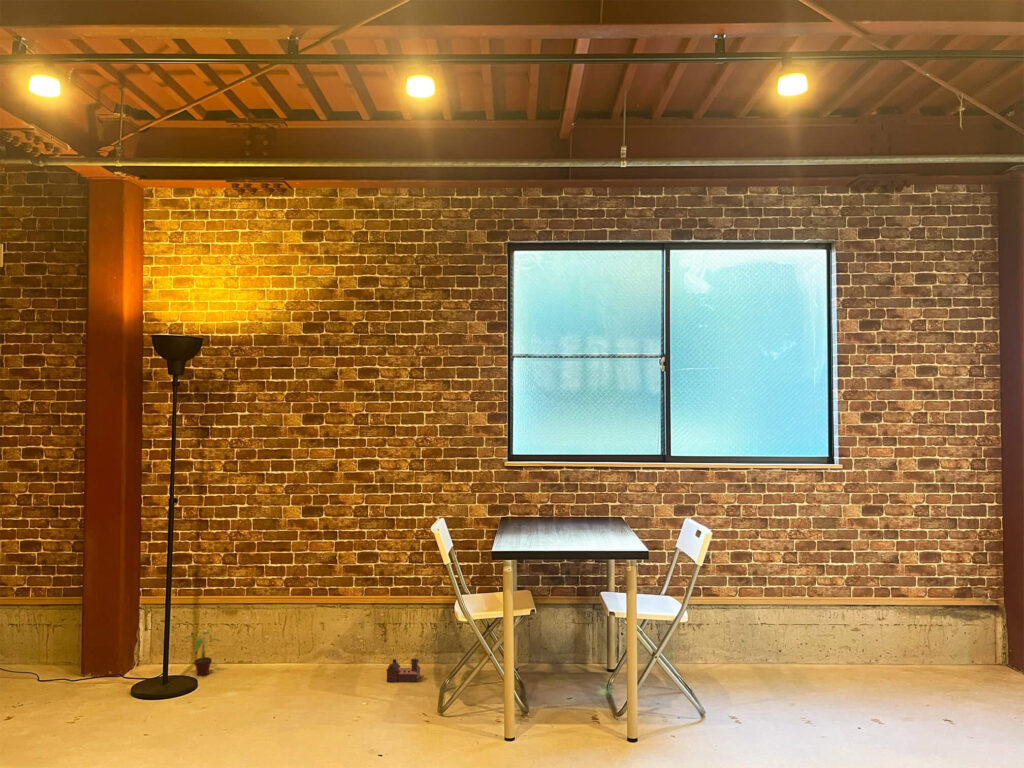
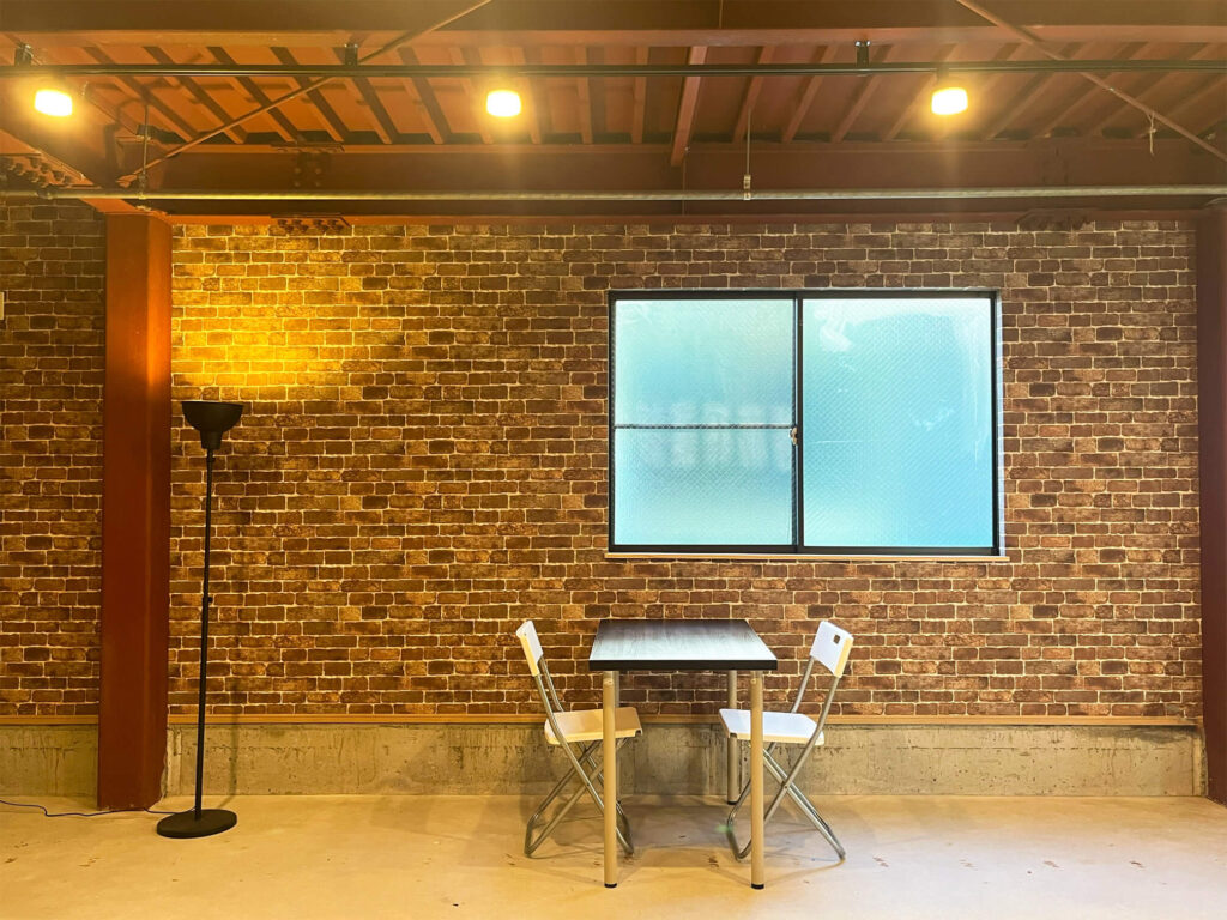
- potted plant [182,630,223,677]
- toy house [385,657,422,683]
